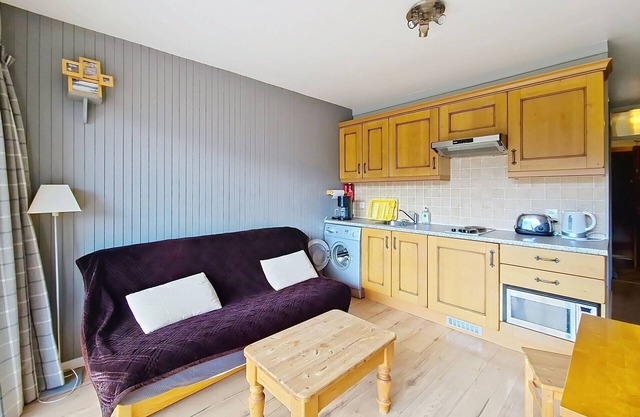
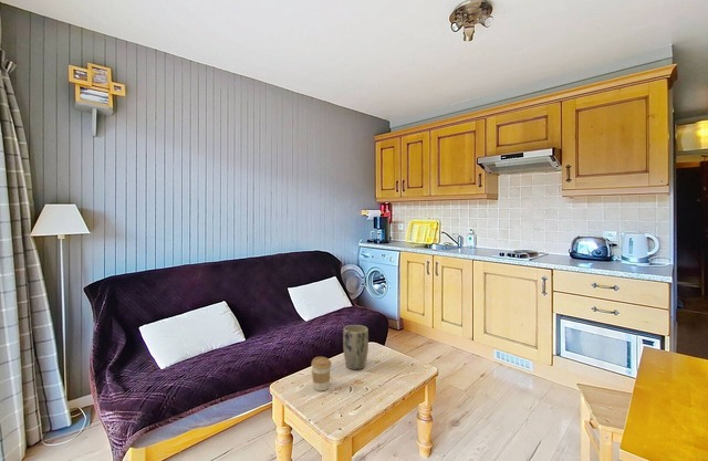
+ coffee cup [310,356,332,392]
+ plant pot [342,324,369,370]
